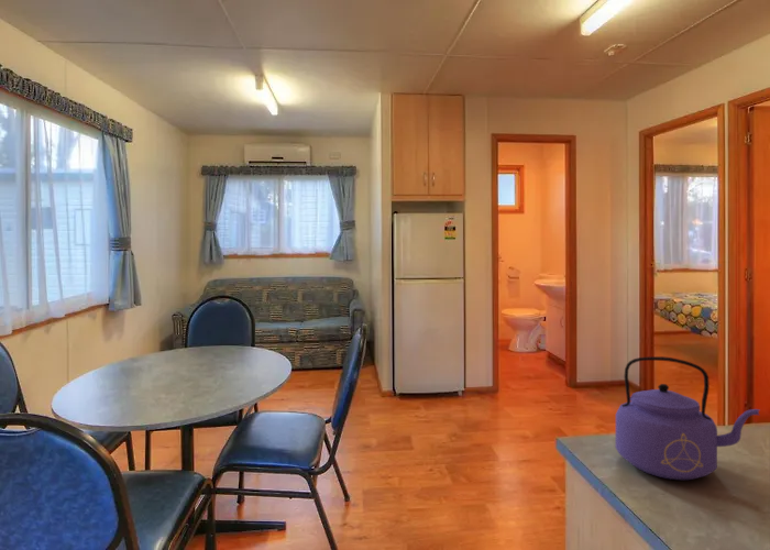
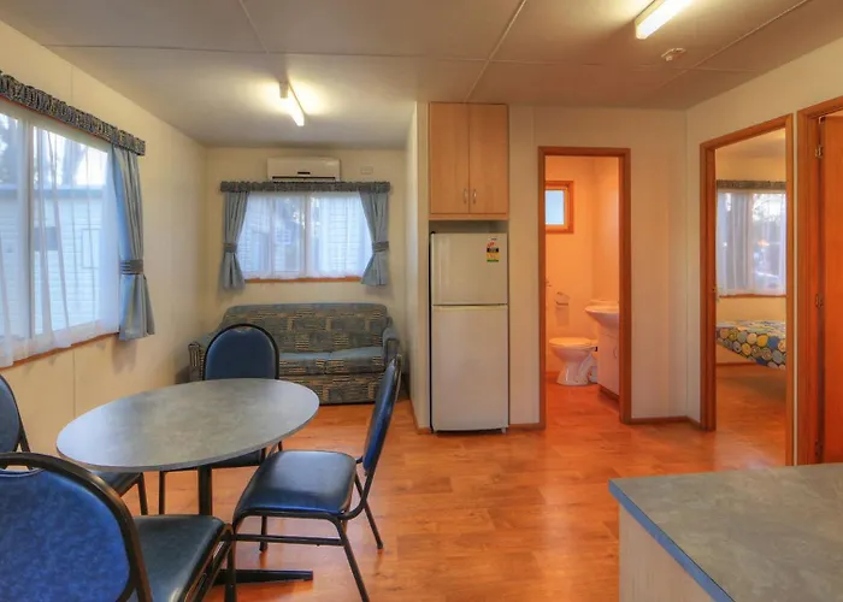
- kettle [615,355,761,481]
